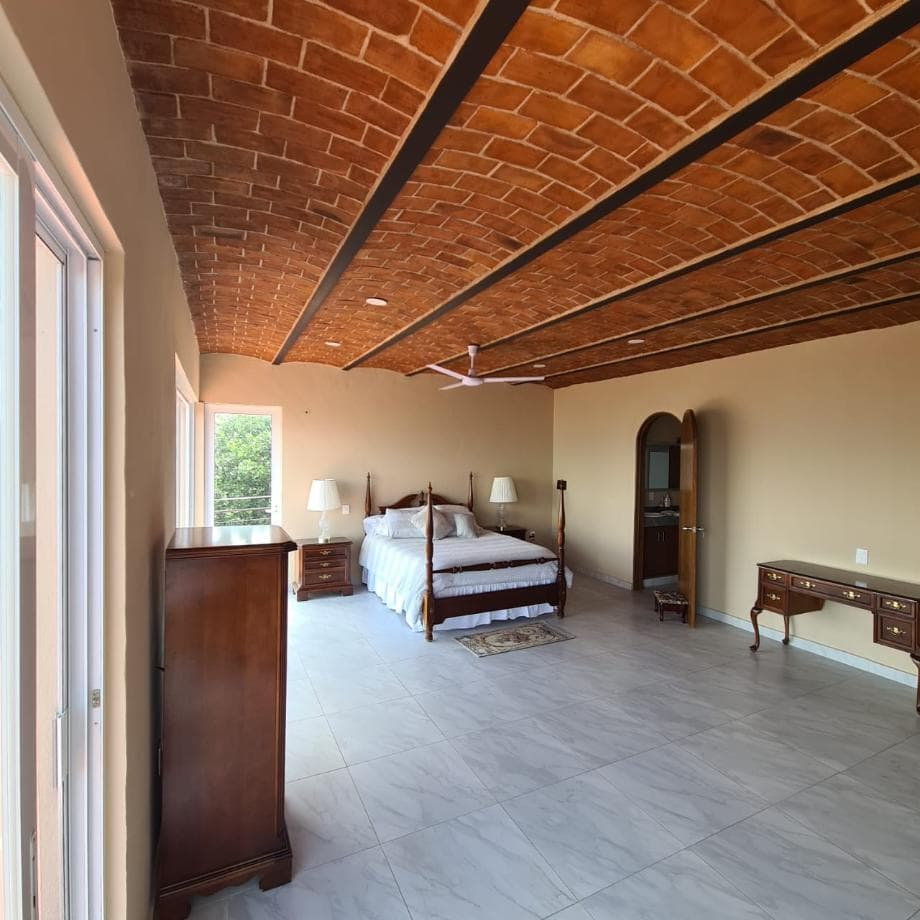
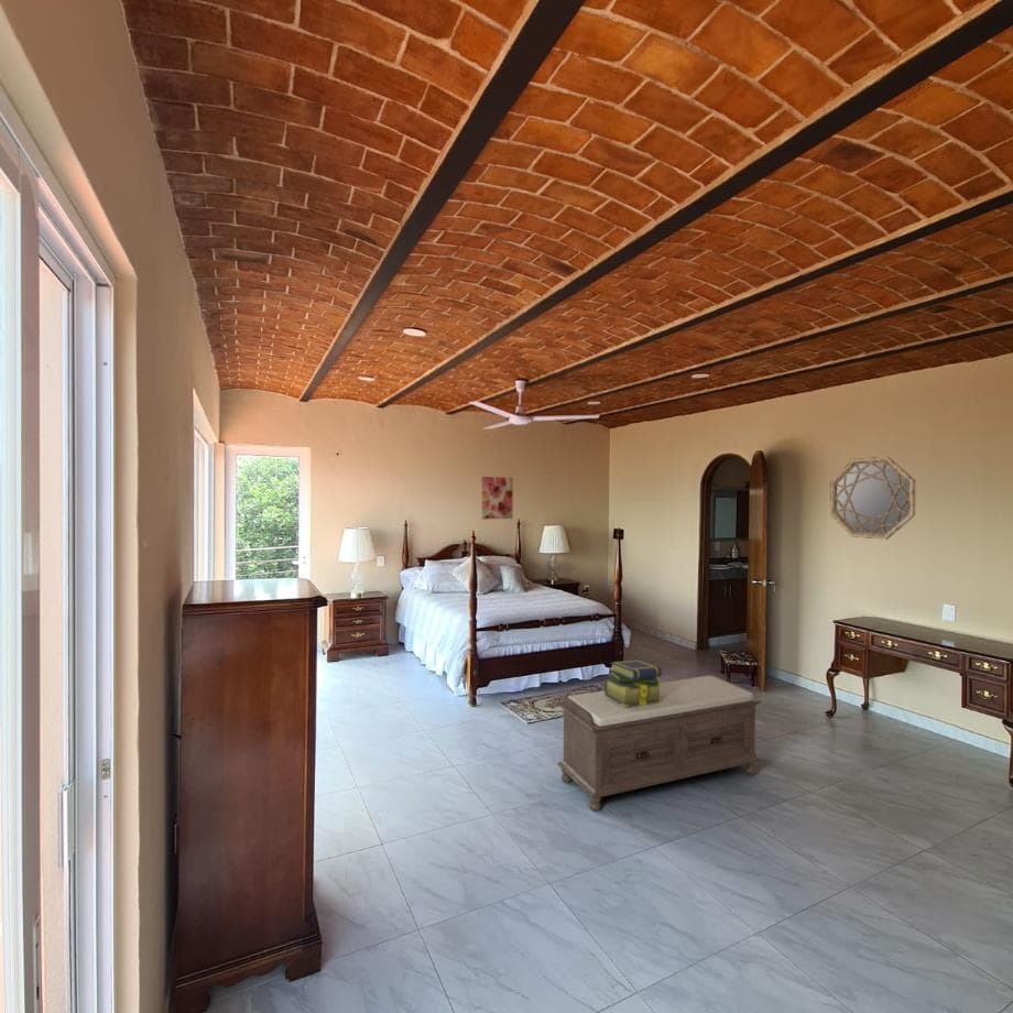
+ stack of books [603,658,663,707]
+ home mirror [829,456,917,541]
+ bench [556,674,762,813]
+ wall art [480,476,514,520]
